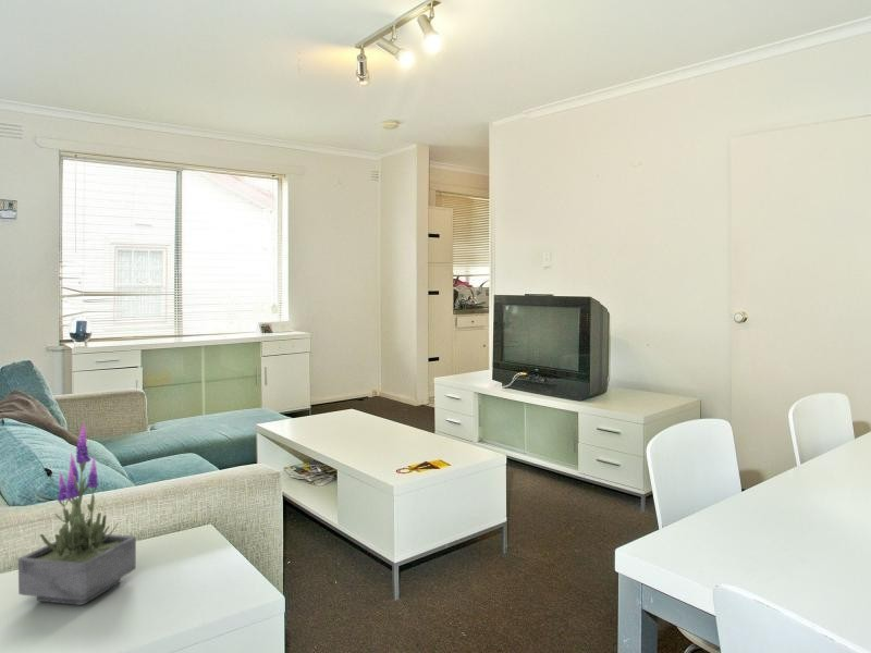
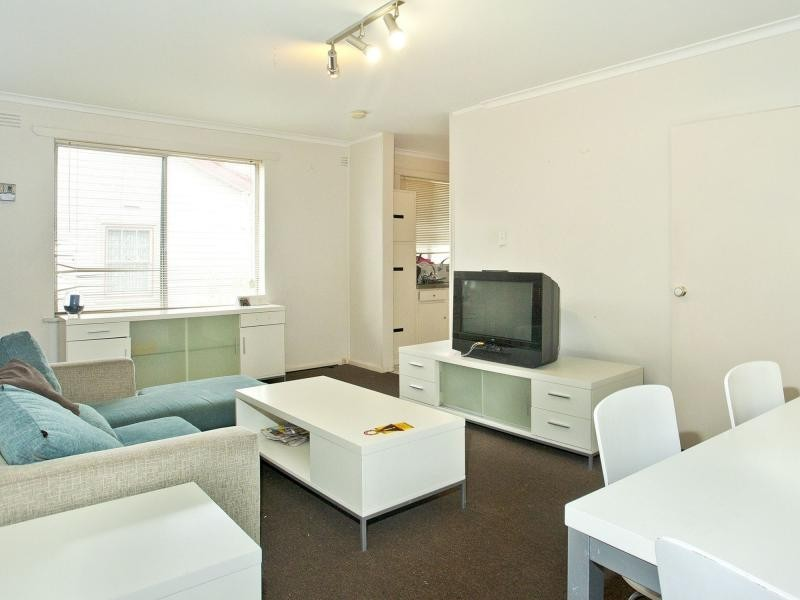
- potted plant [17,421,137,606]
